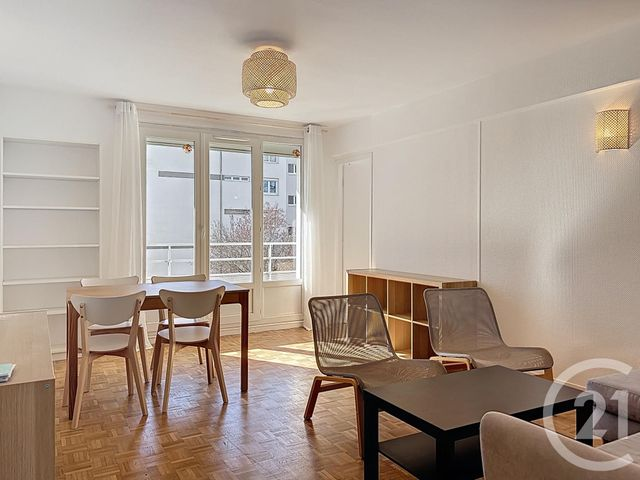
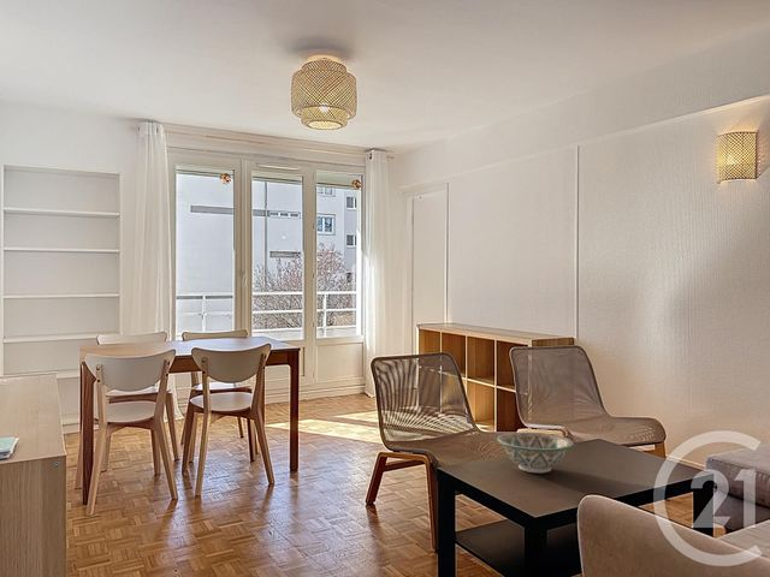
+ decorative bowl [496,430,575,474]
